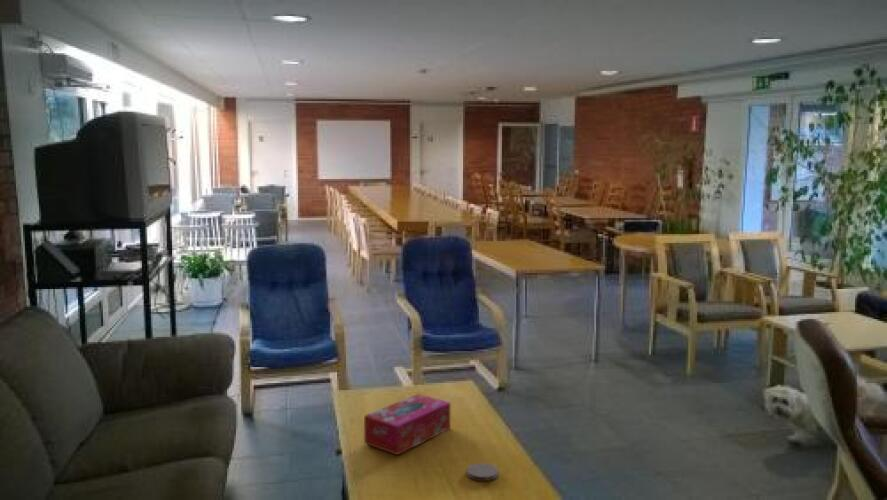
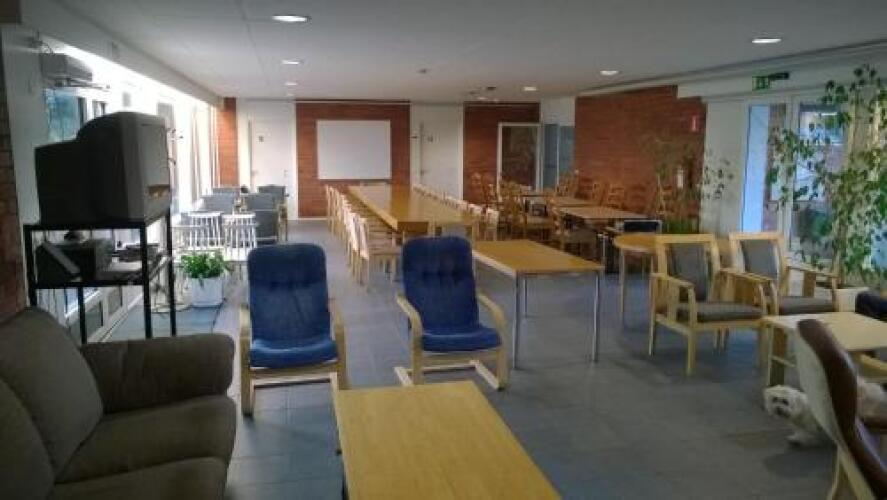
- tissue box [363,393,451,456]
- coaster [466,462,499,482]
